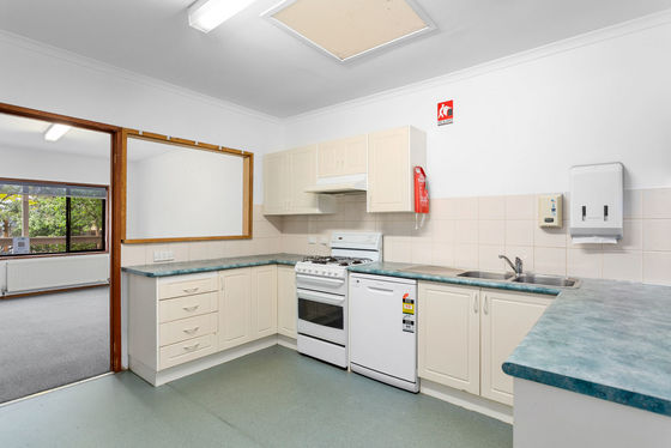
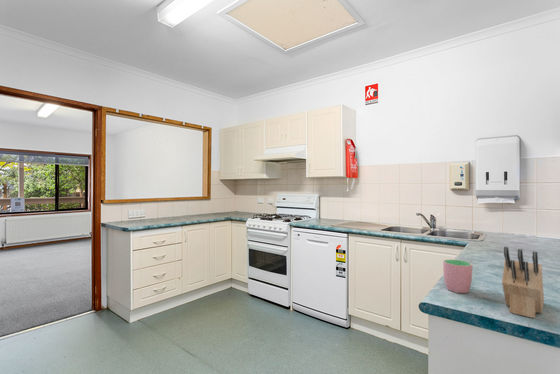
+ knife block [501,246,545,319]
+ cup [442,258,473,294]
